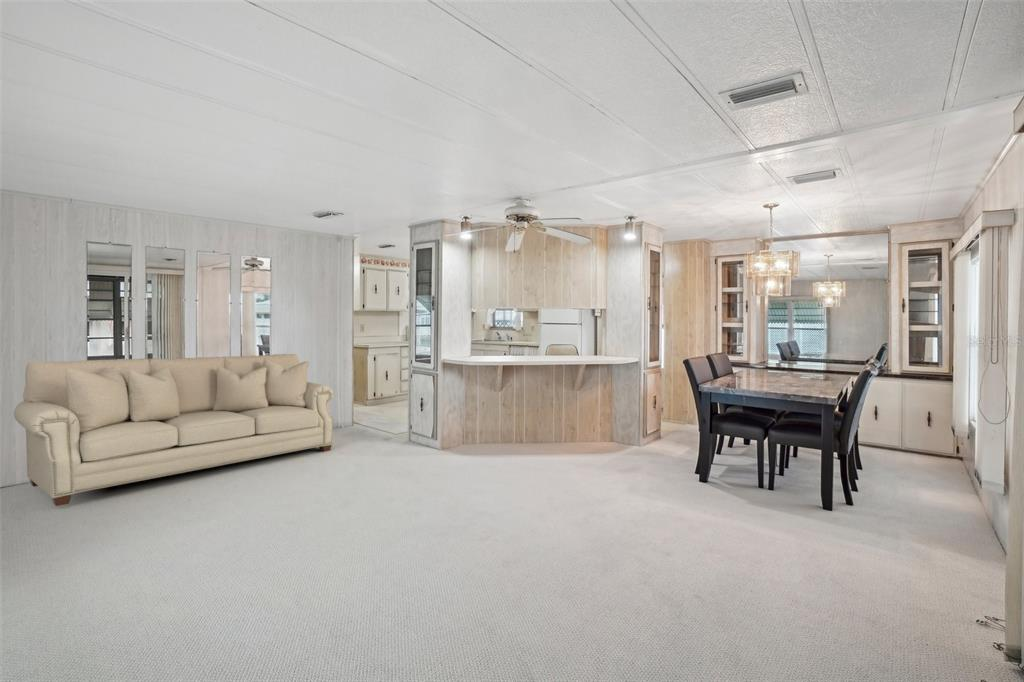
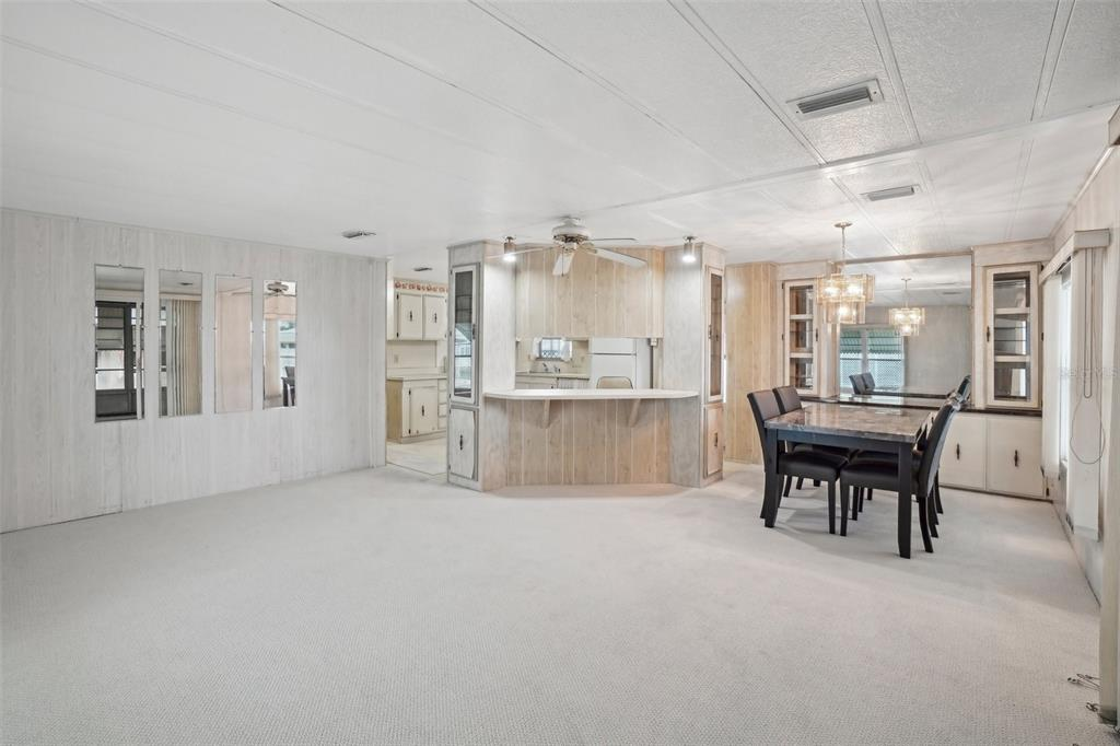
- sofa [13,353,334,507]
